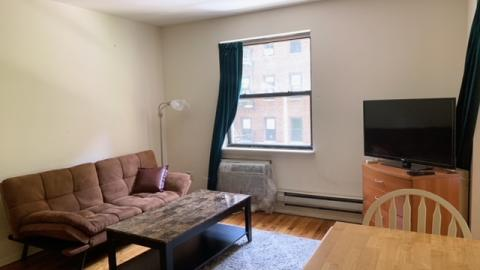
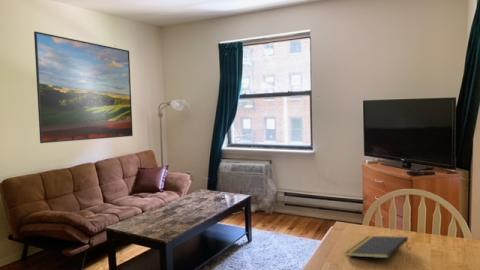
+ notepad [345,235,409,259]
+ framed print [33,30,134,144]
